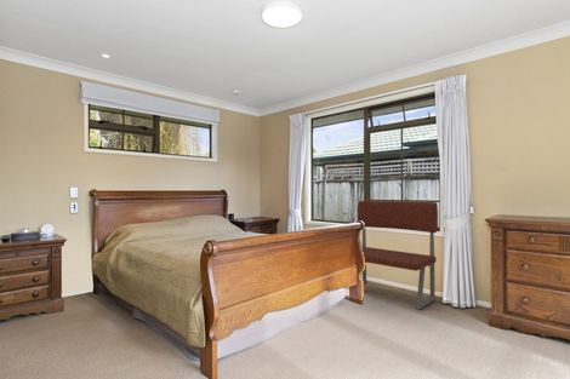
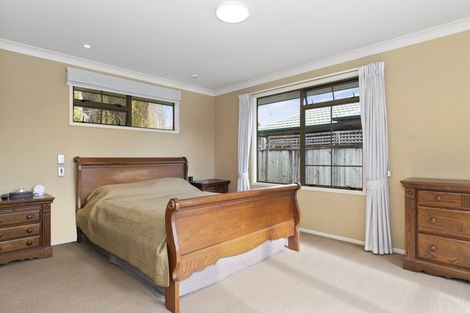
- bench [357,200,439,311]
